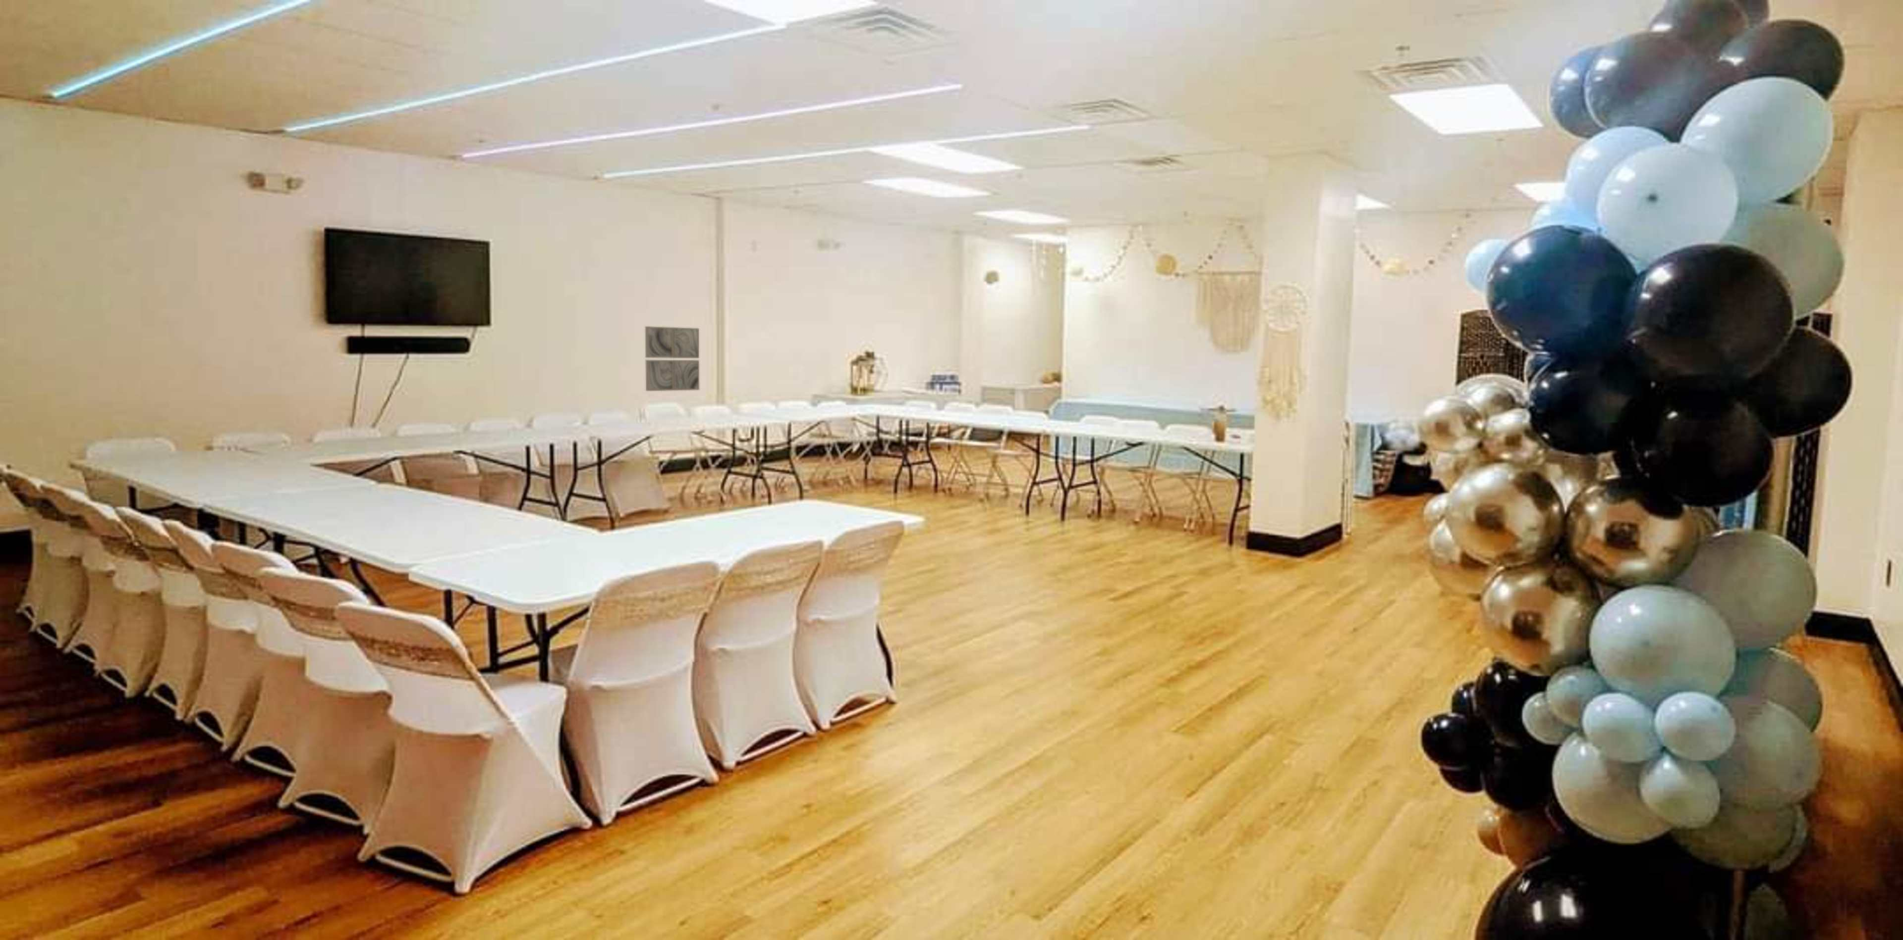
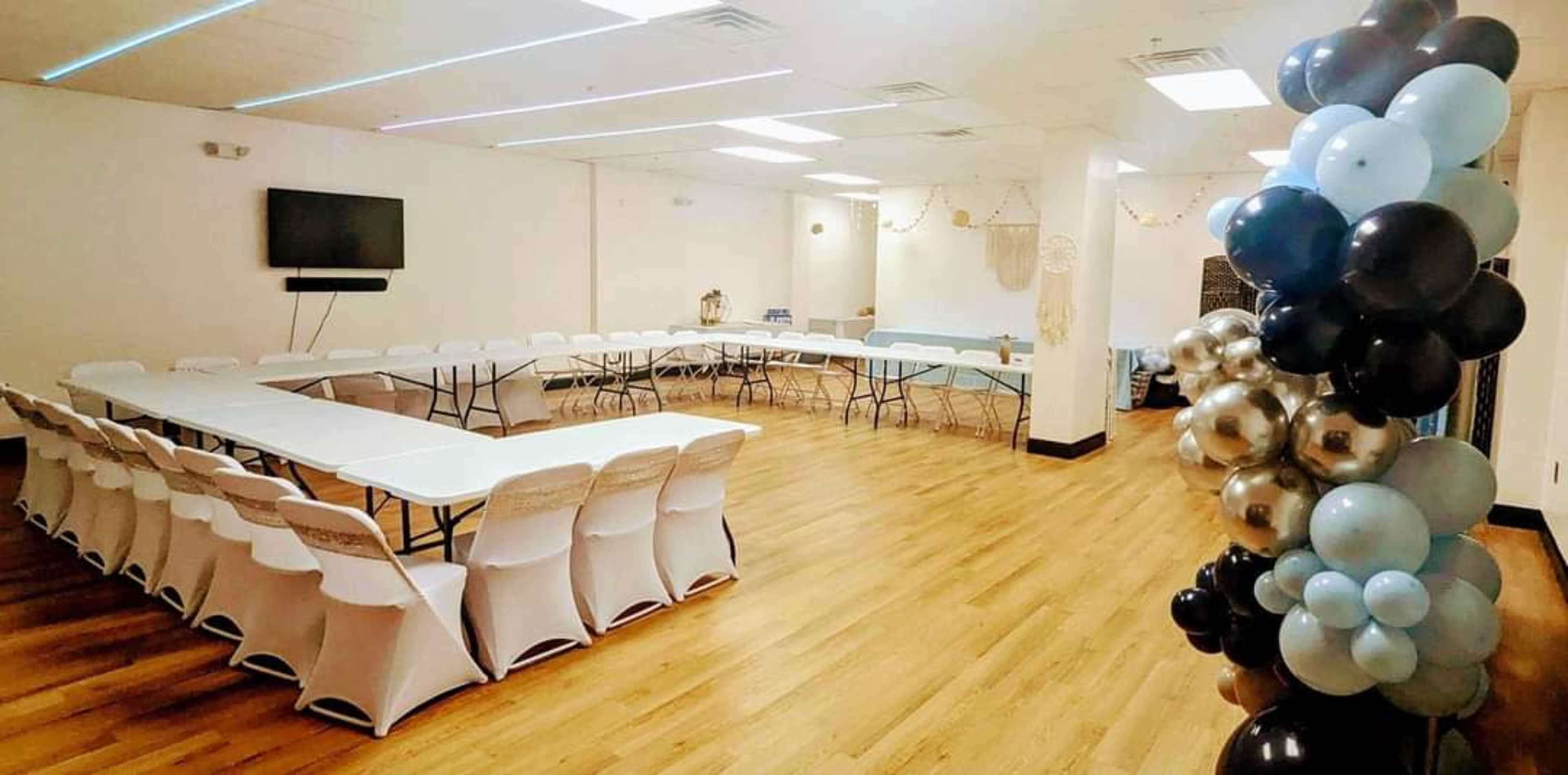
- wall art [644,326,700,392]
